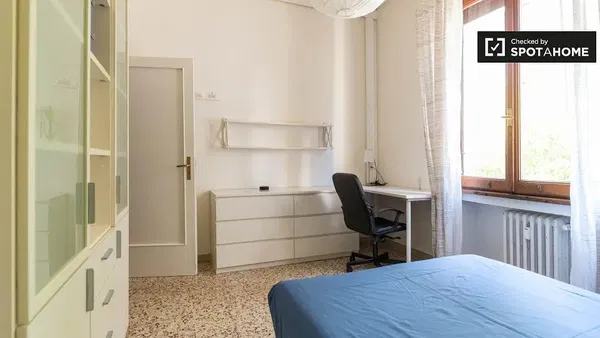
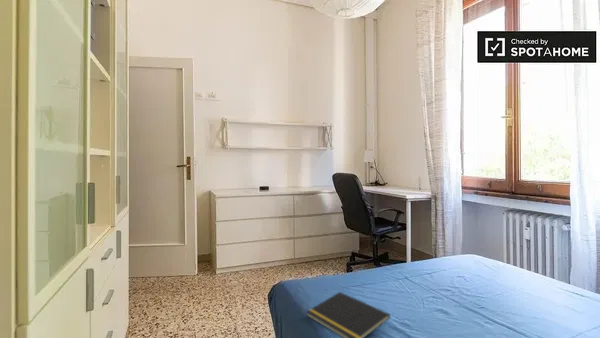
+ notepad [305,291,391,338]
